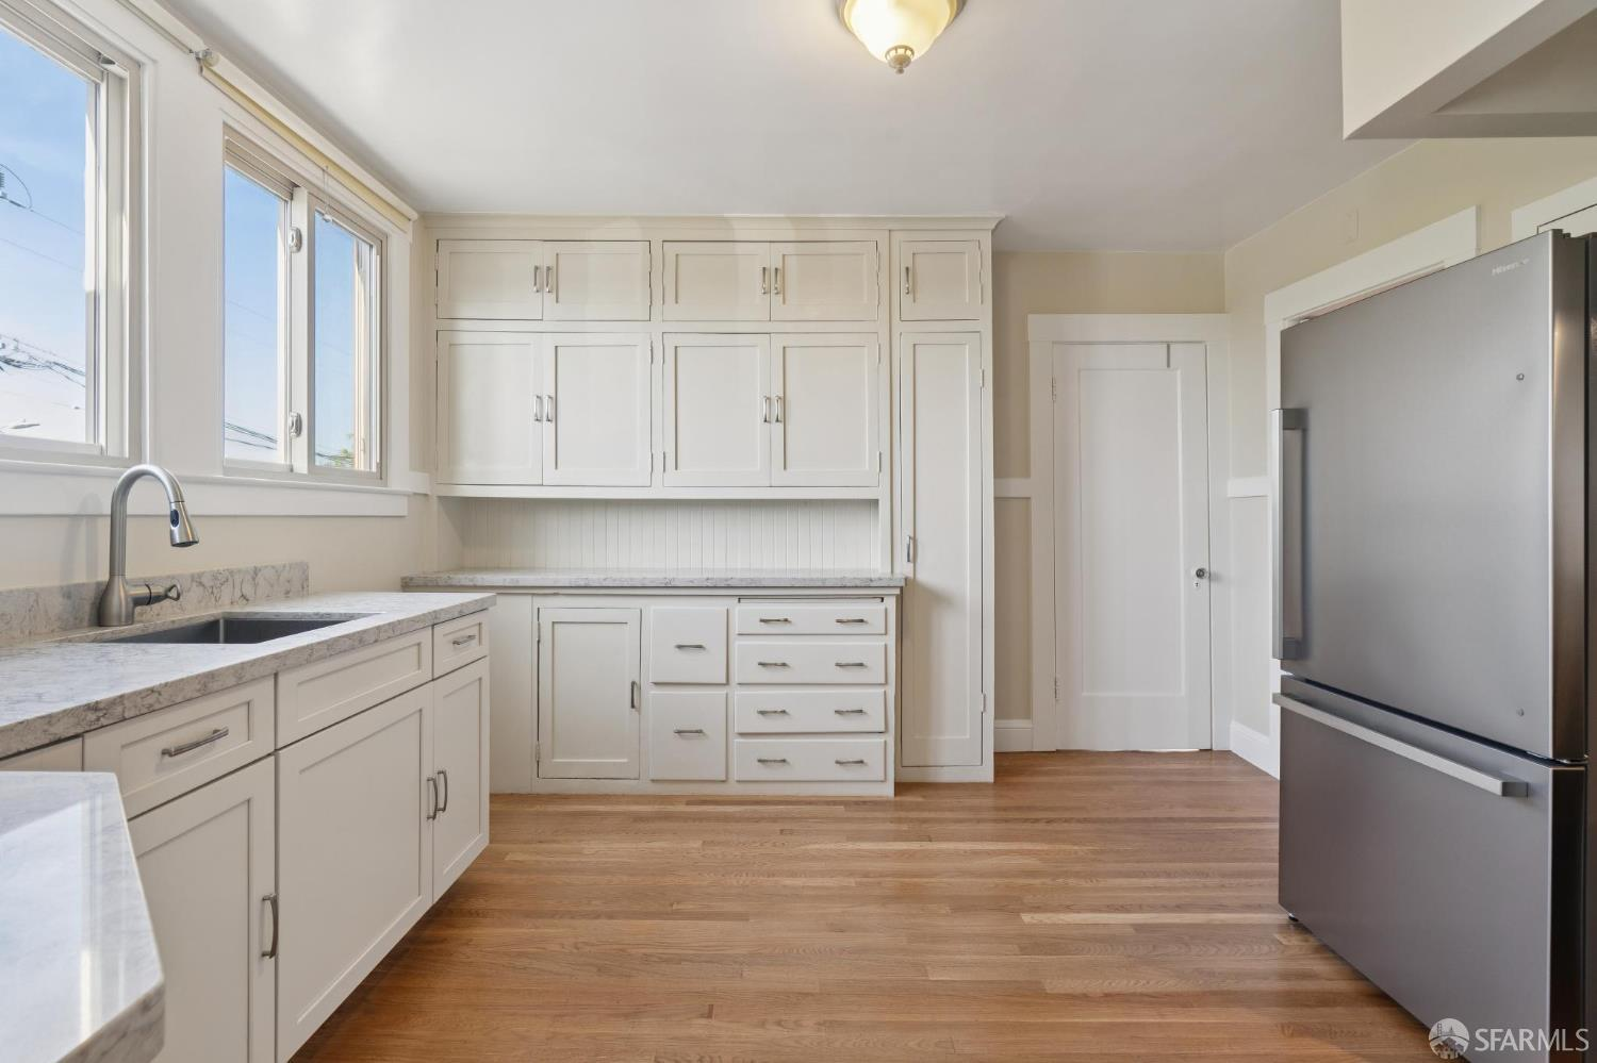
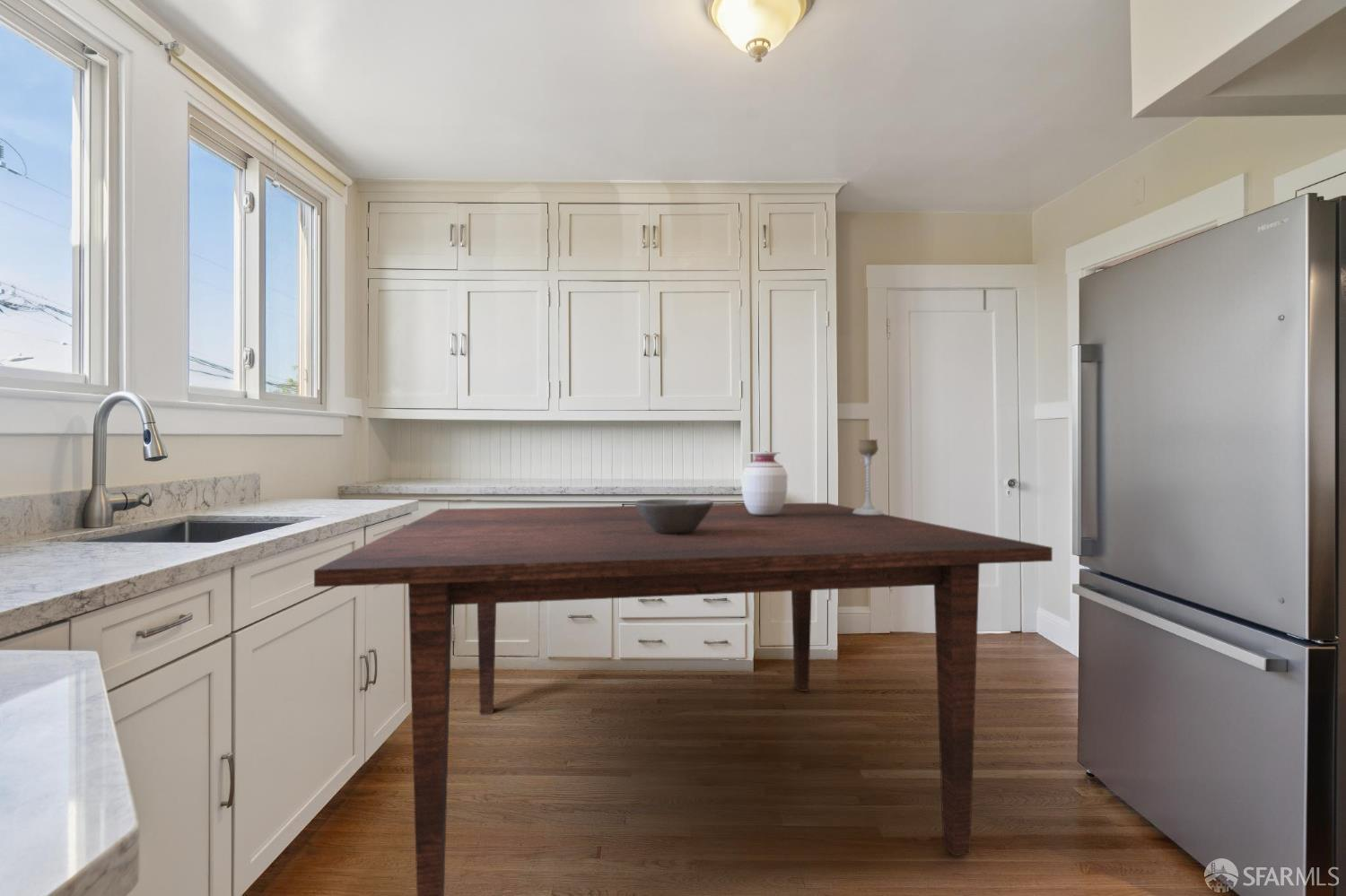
+ bowl [634,499,714,534]
+ candle holder [852,439,885,515]
+ table [313,502,1053,896]
+ vase [741,451,788,516]
